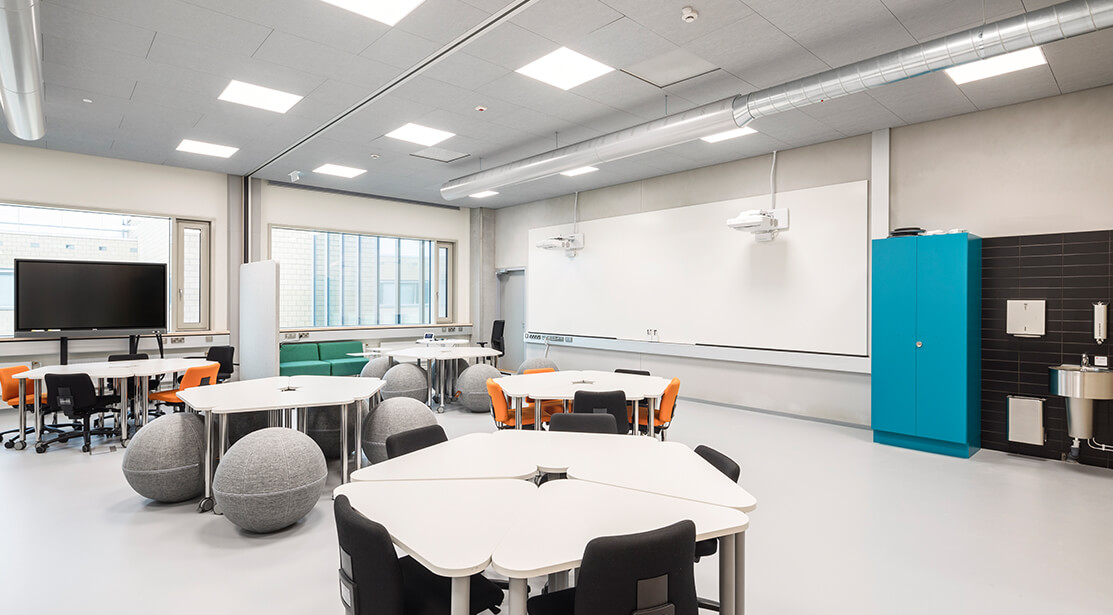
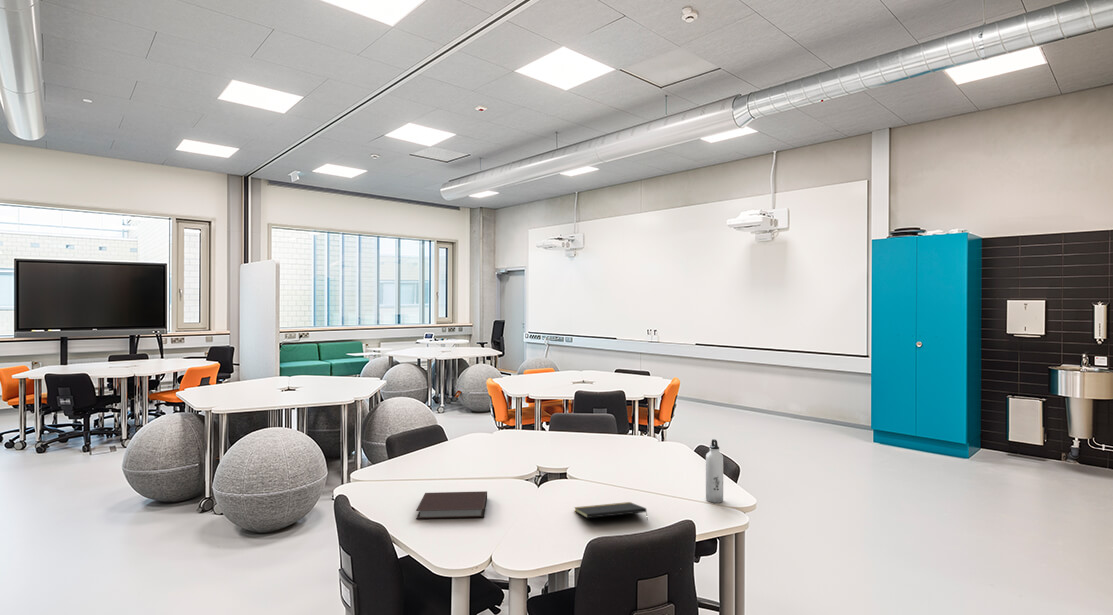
+ water bottle [705,438,724,504]
+ notepad [573,501,649,521]
+ notebook [415,490,488,520]
